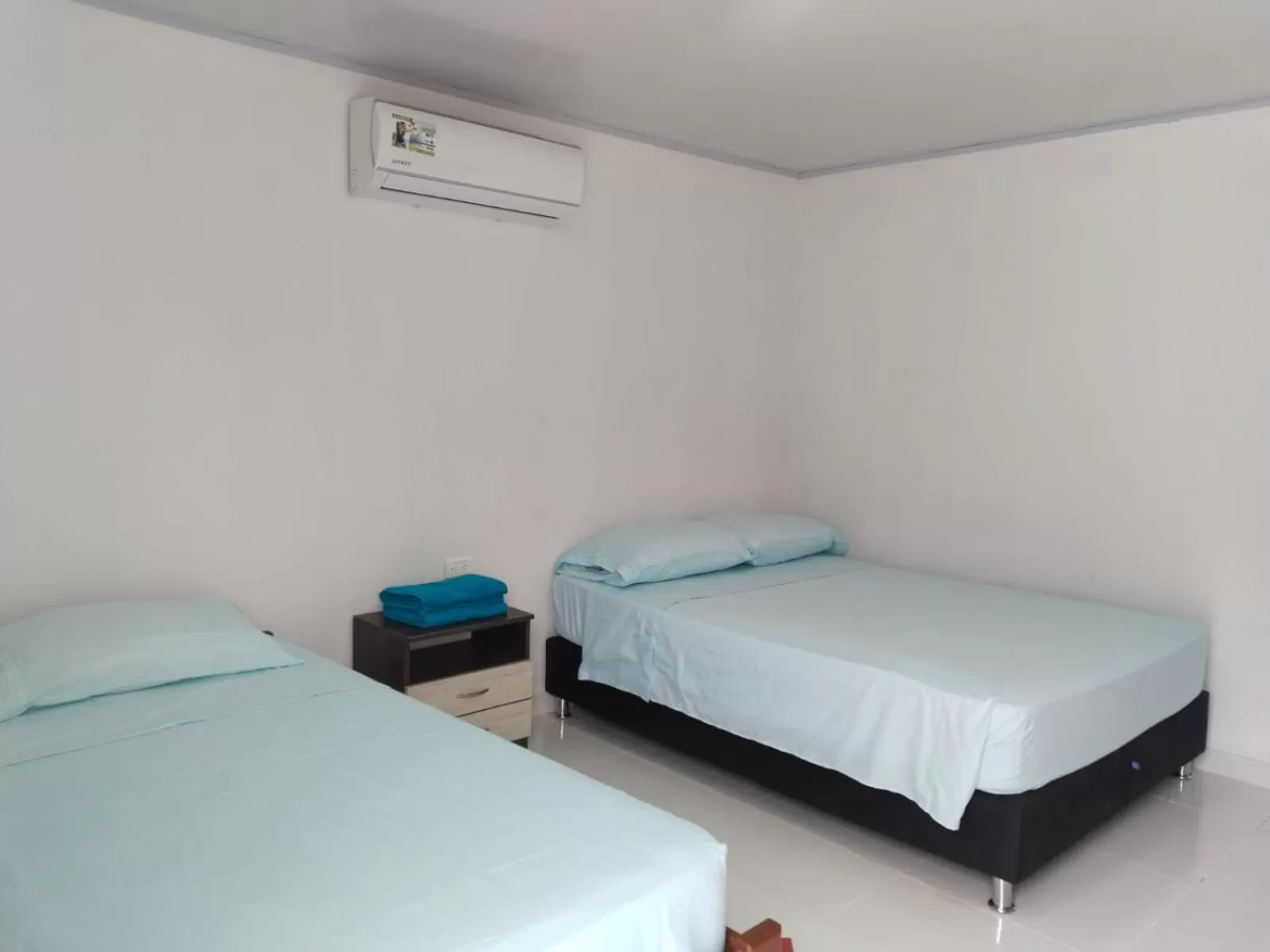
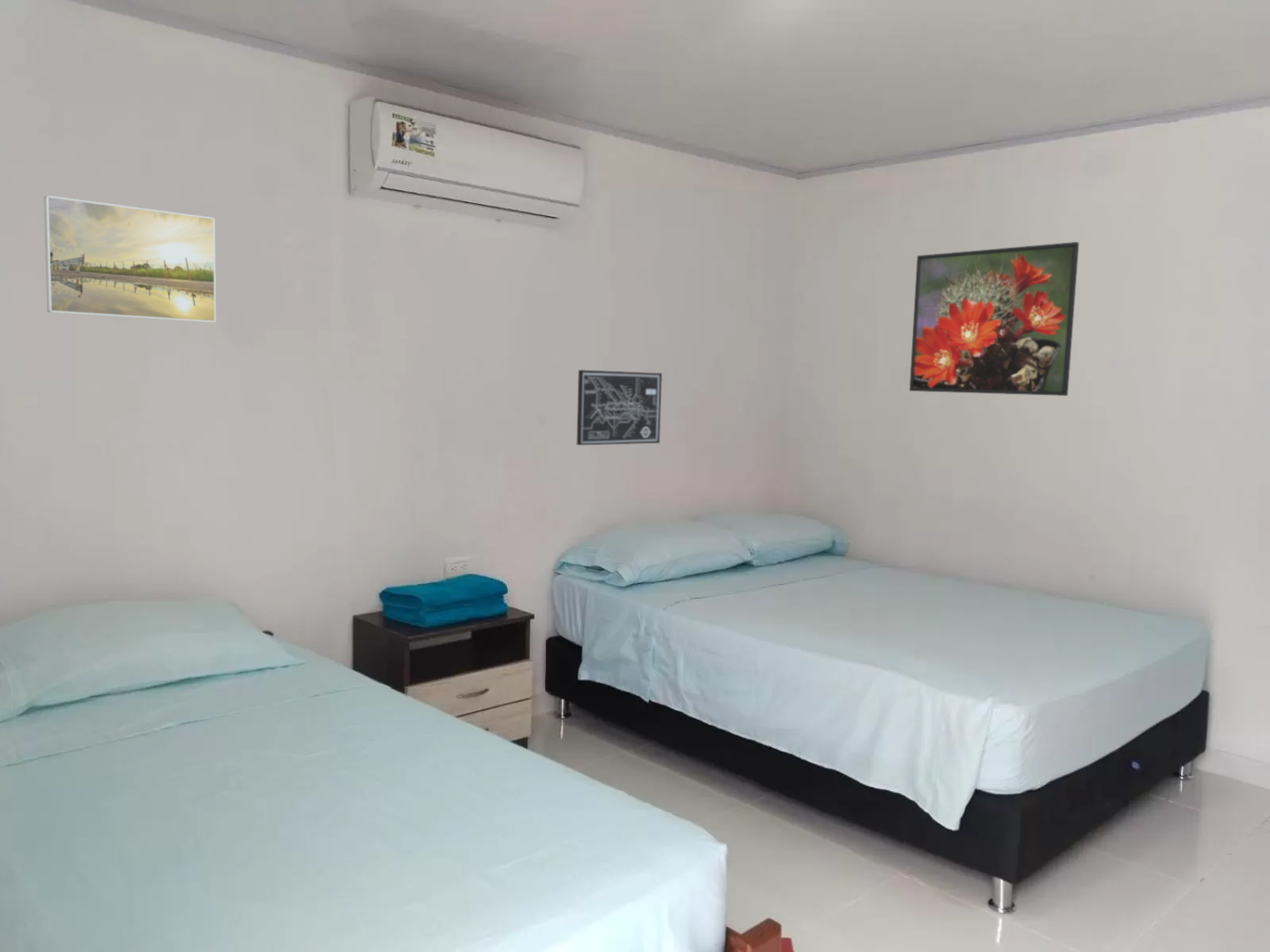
+ wall art [576,369,663,446]
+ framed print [43,194,217,324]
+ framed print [909,241,1079,397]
